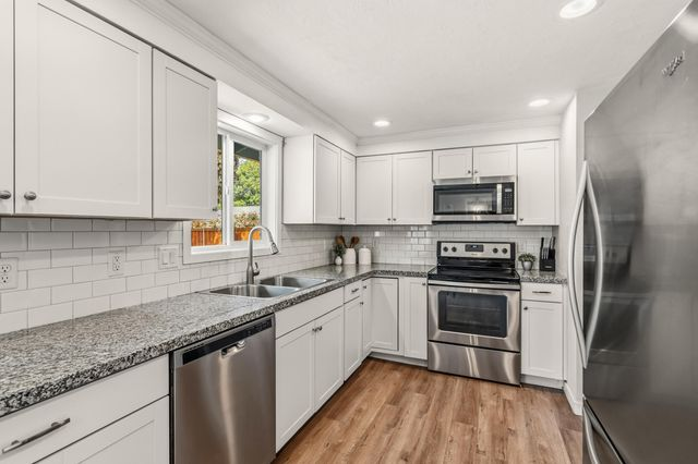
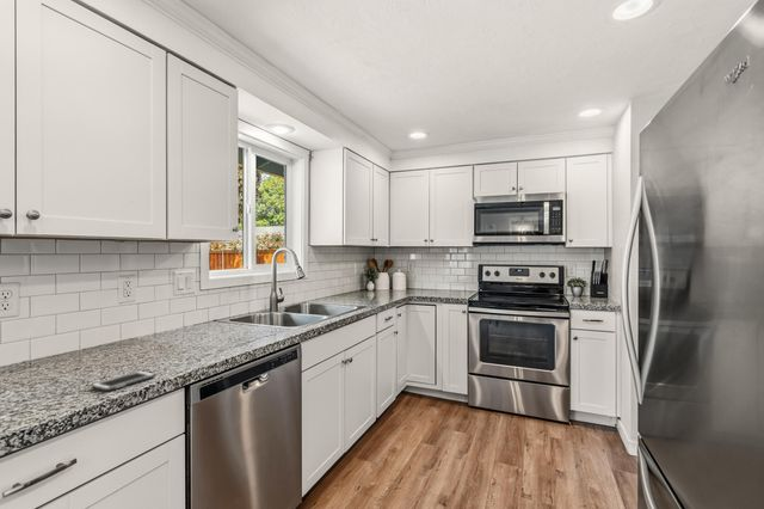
+ cell phone [91,369,156,392]
